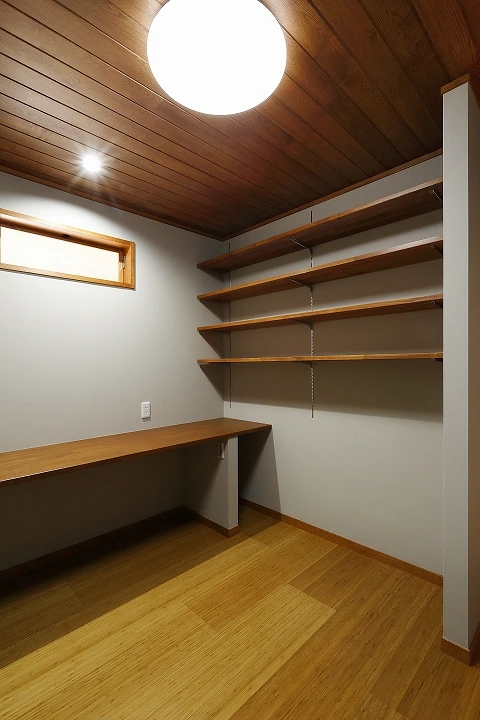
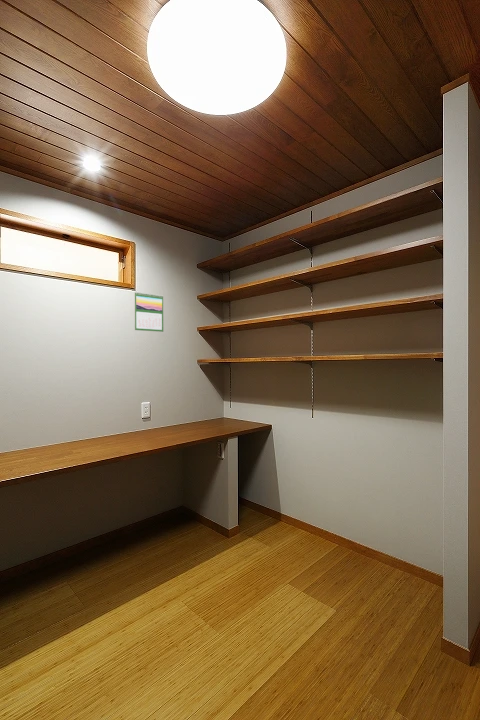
+ calendar [134,291,164,333]
